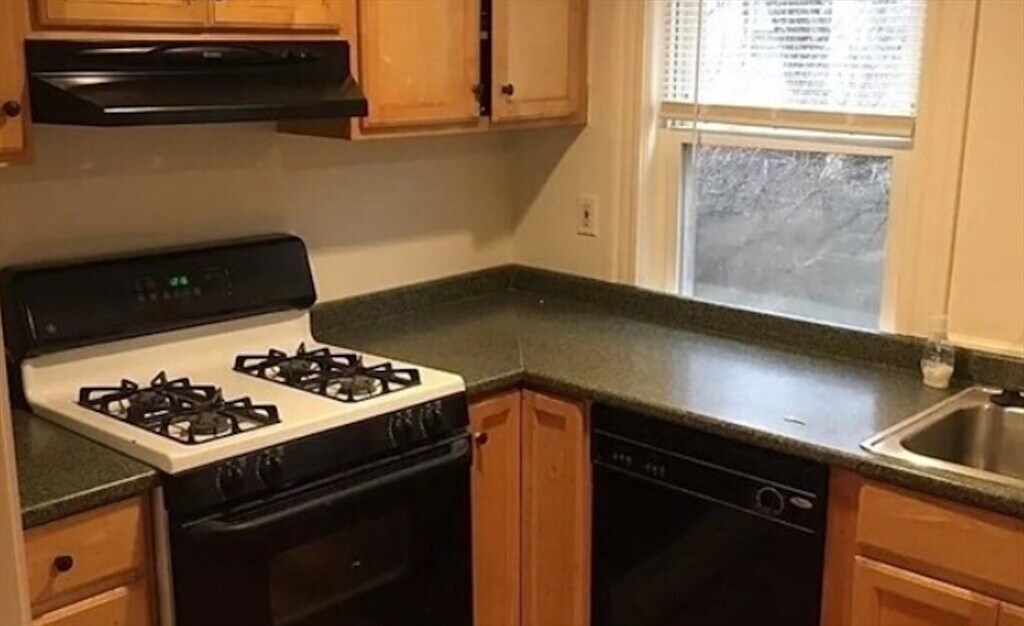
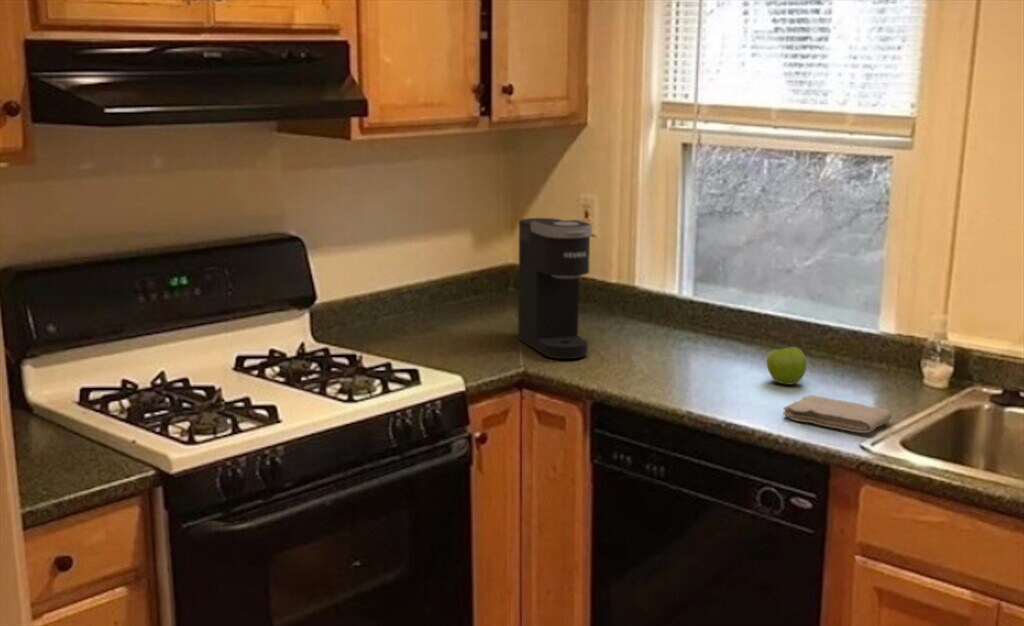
+ coffee maker [517,217,593,360]
+ fruit [766,346,807,386]
+ washcloth [782,394,893,434]
